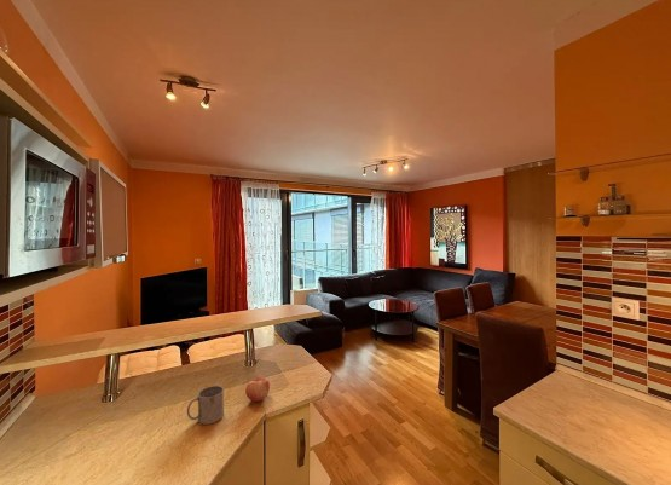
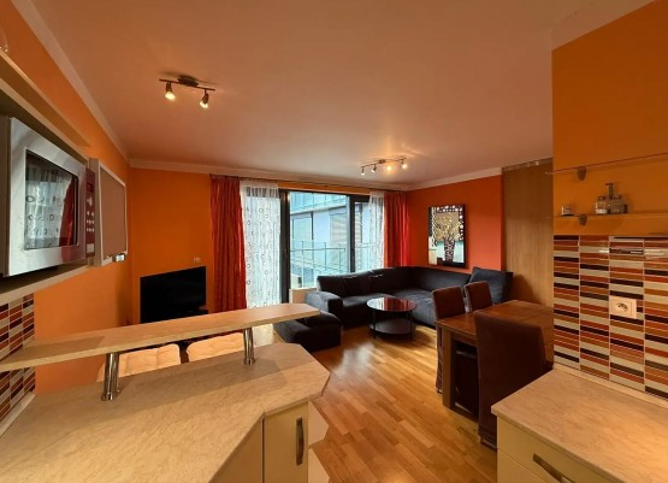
- mug [186,385,225,426]
- fruit [244,375,271,403]
